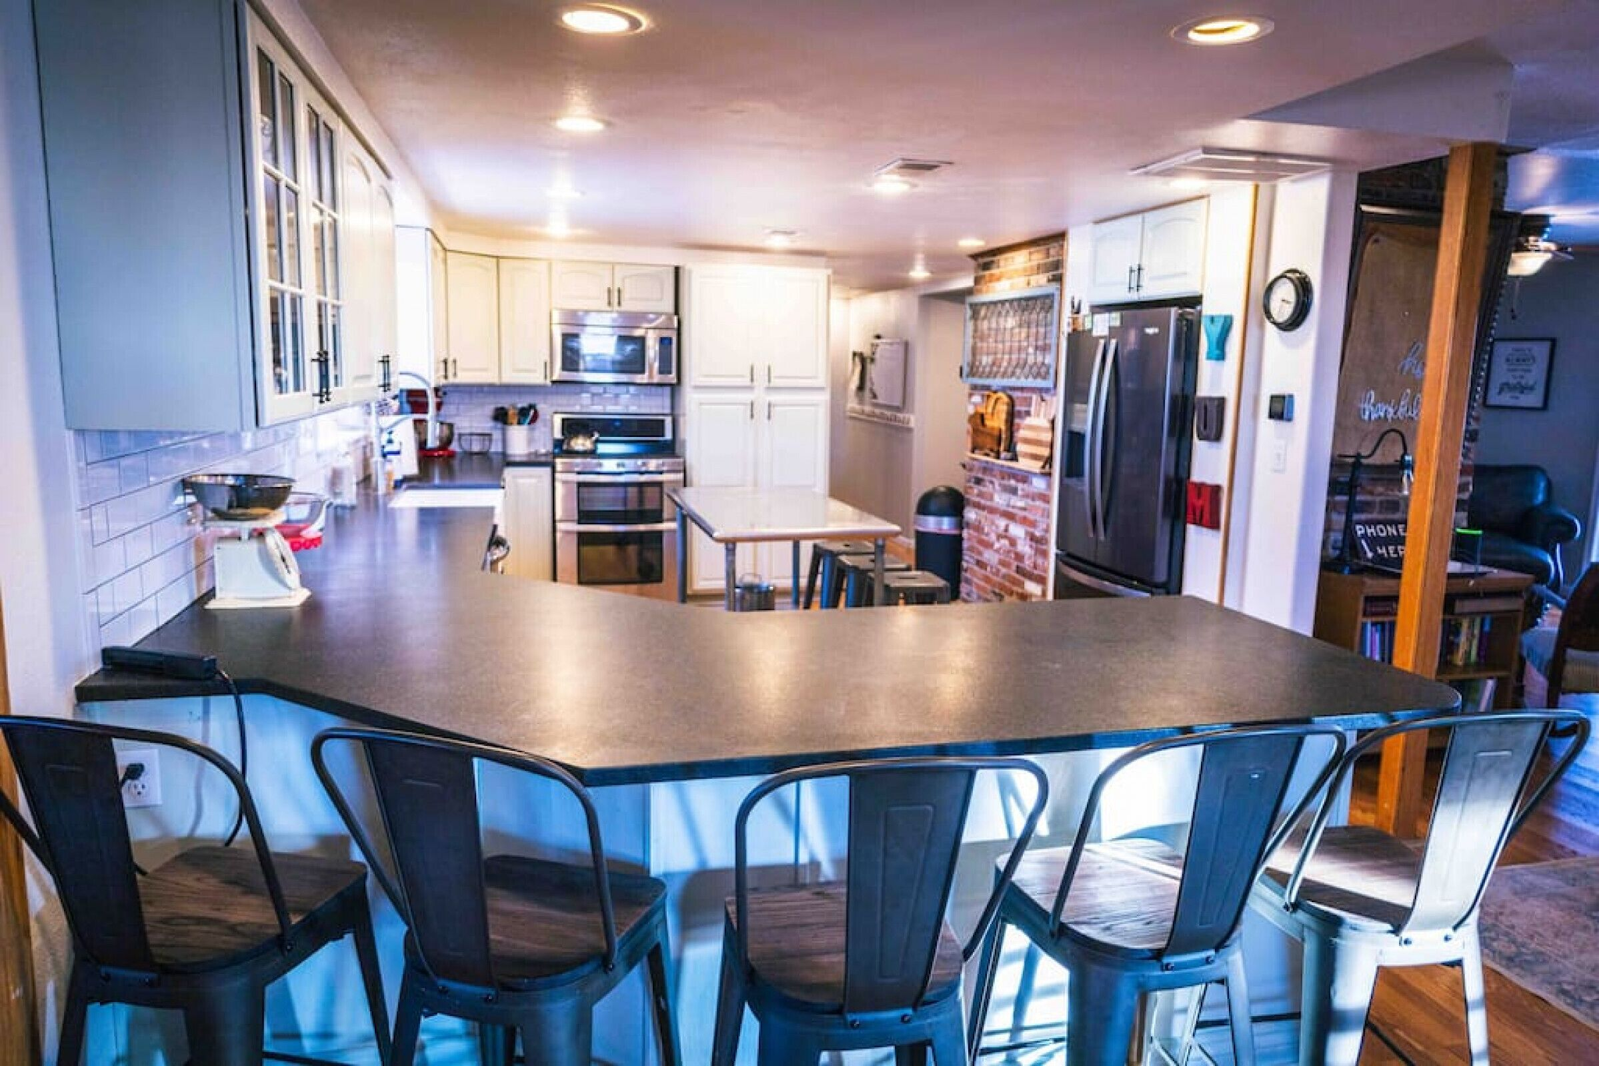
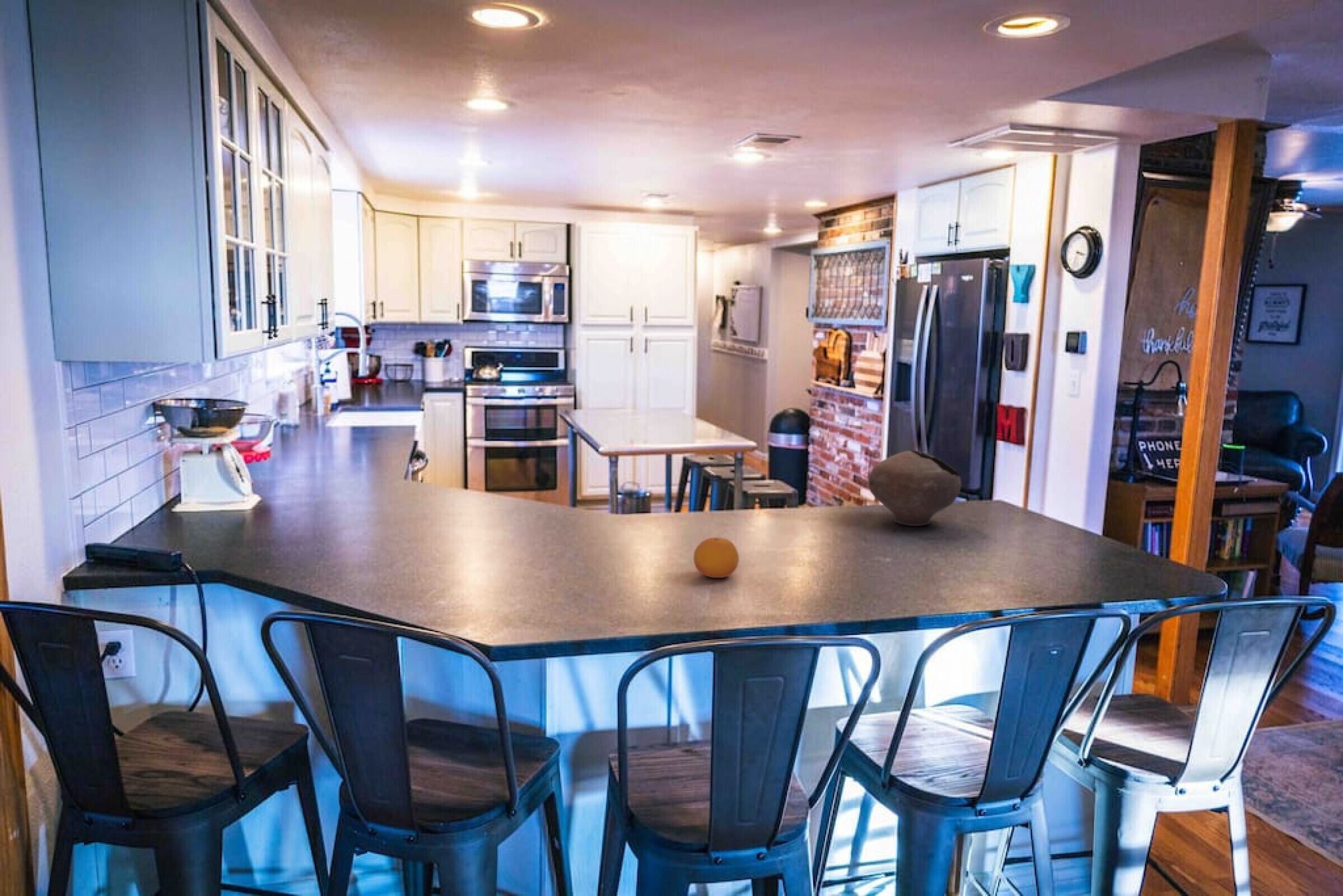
+ bowl [868,450,962,526]
+ fruit [693,537,739,578]
